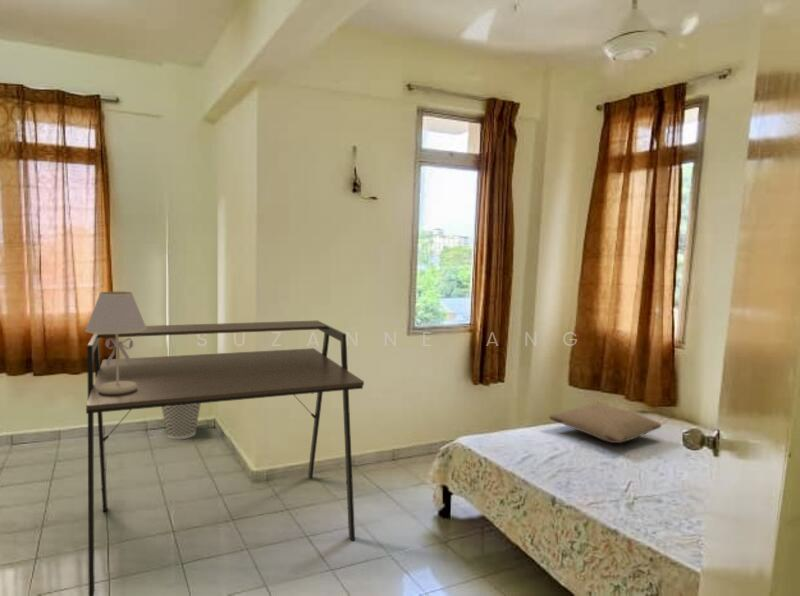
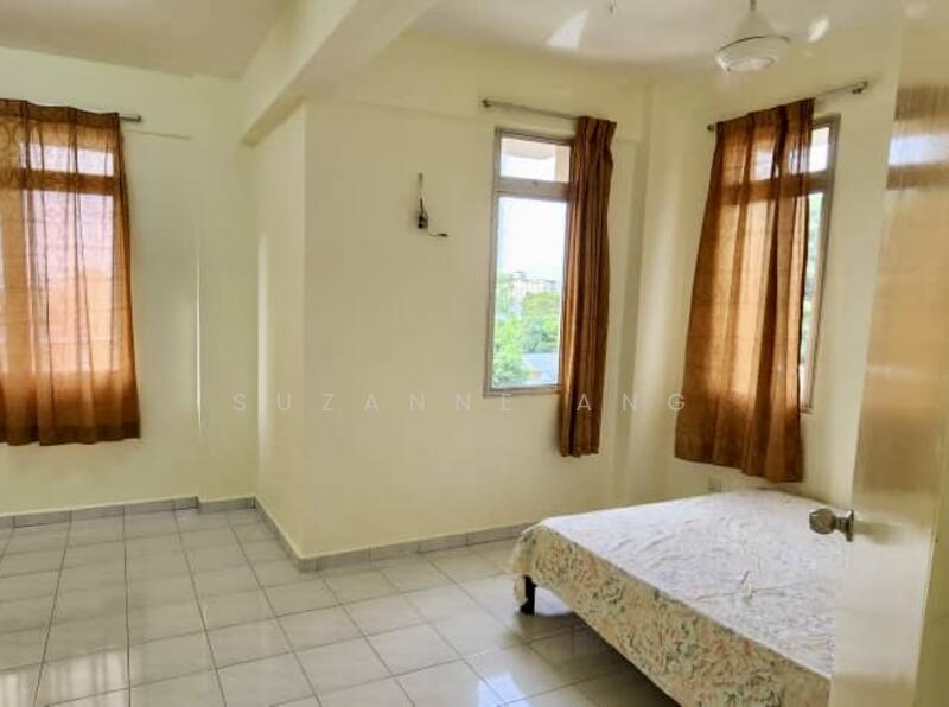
- desk [85,320,365,596]
- table lamp [84,291,147,395]
- pillow [548,402,662,444]
- wastebasket [161,403,202,440]
